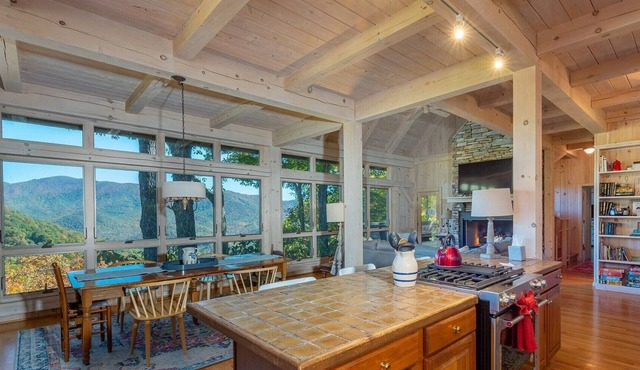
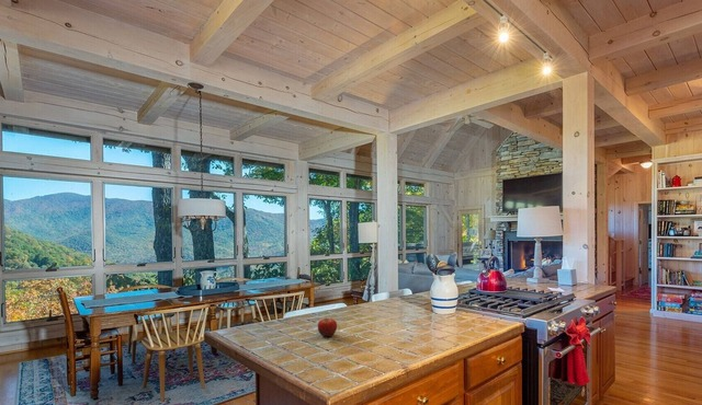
+ fruit [317,316,338,338]
